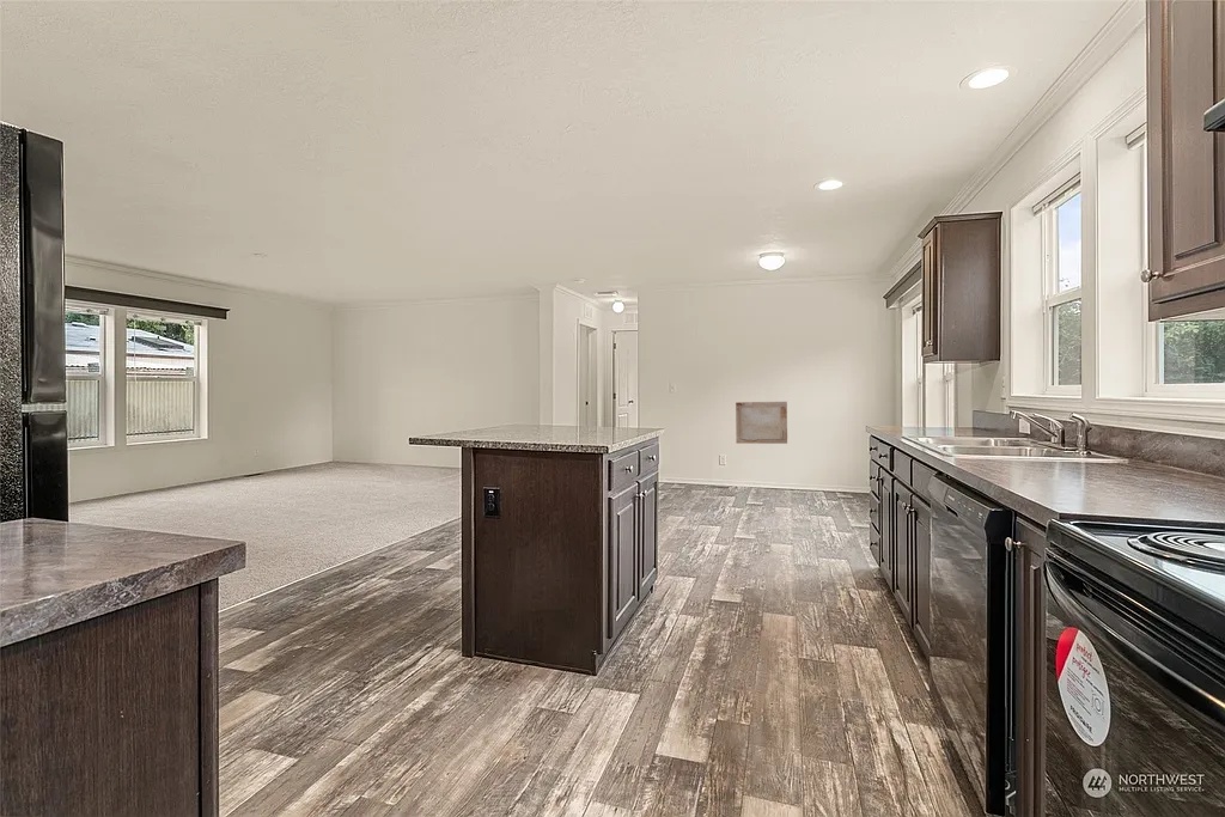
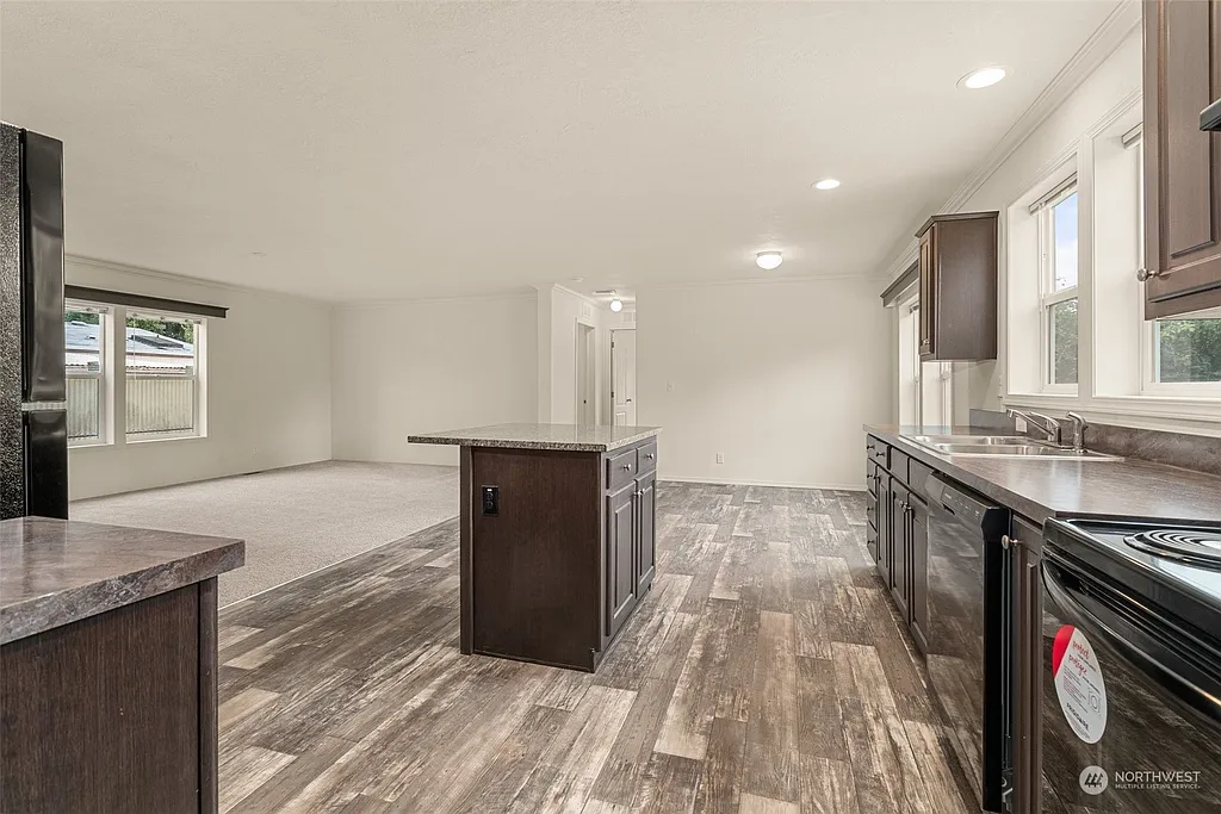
- stone plaque [735,401,788,445]
